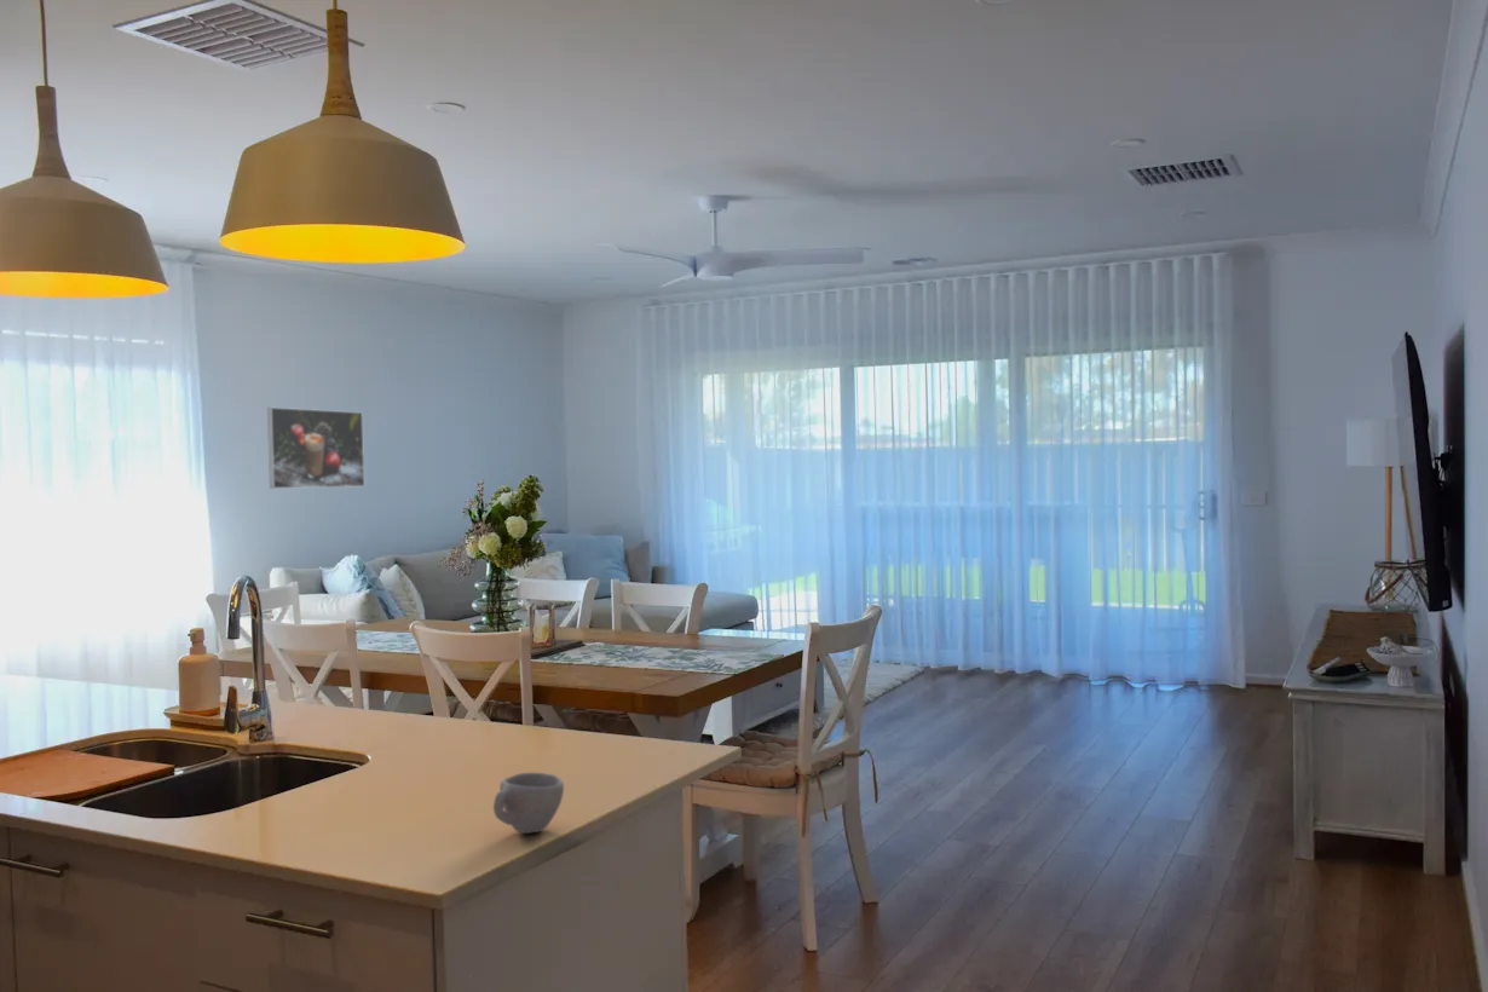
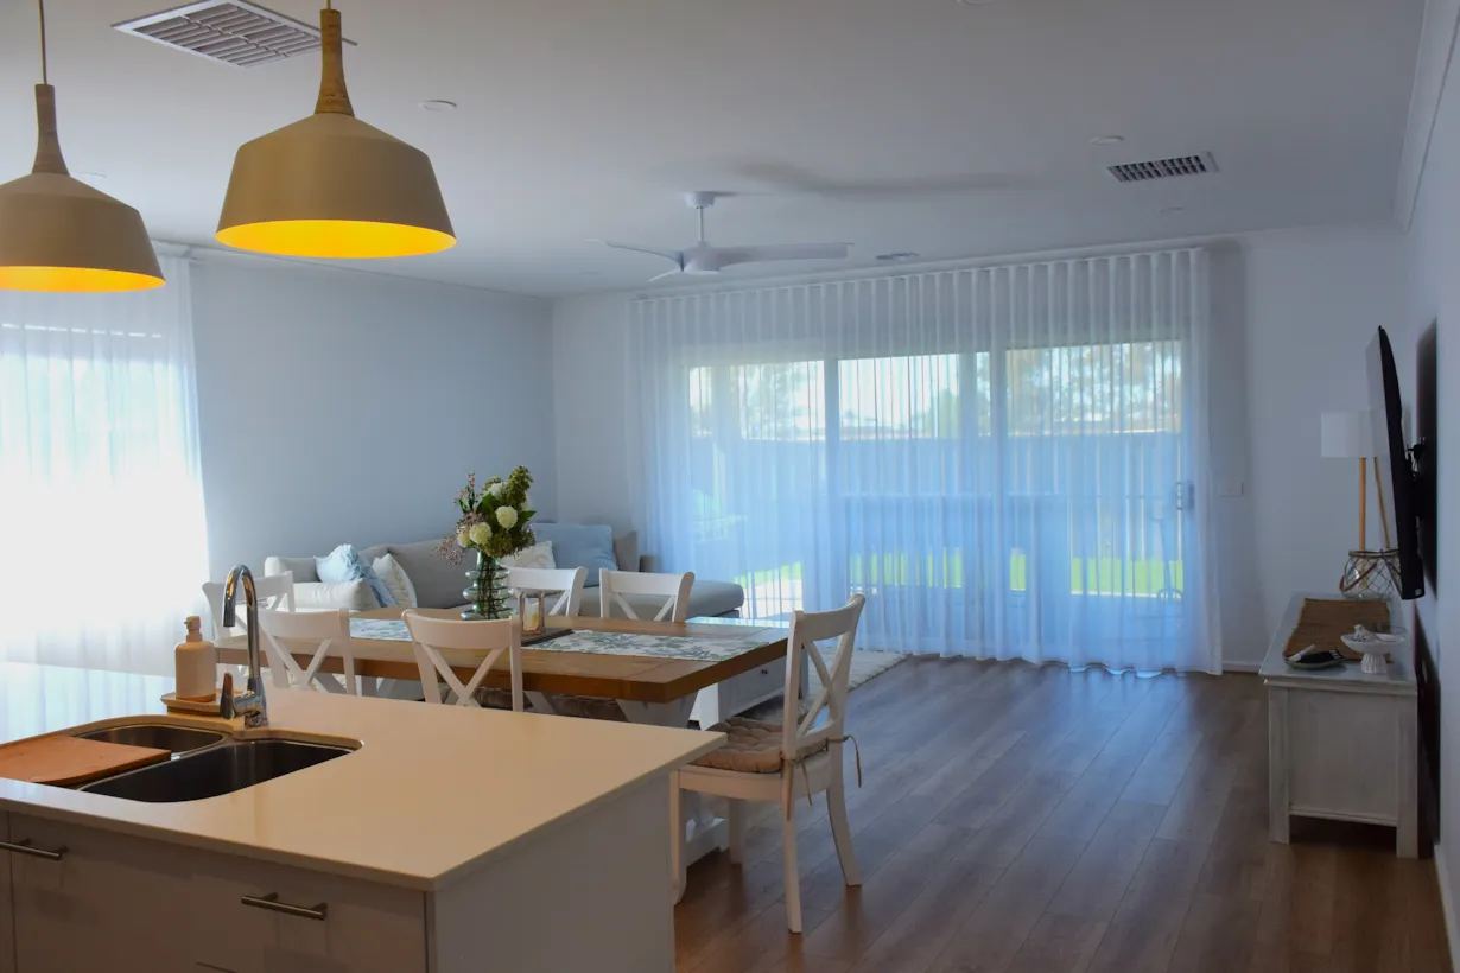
- cup [492,771,565,835]
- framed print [266,406,365,490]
